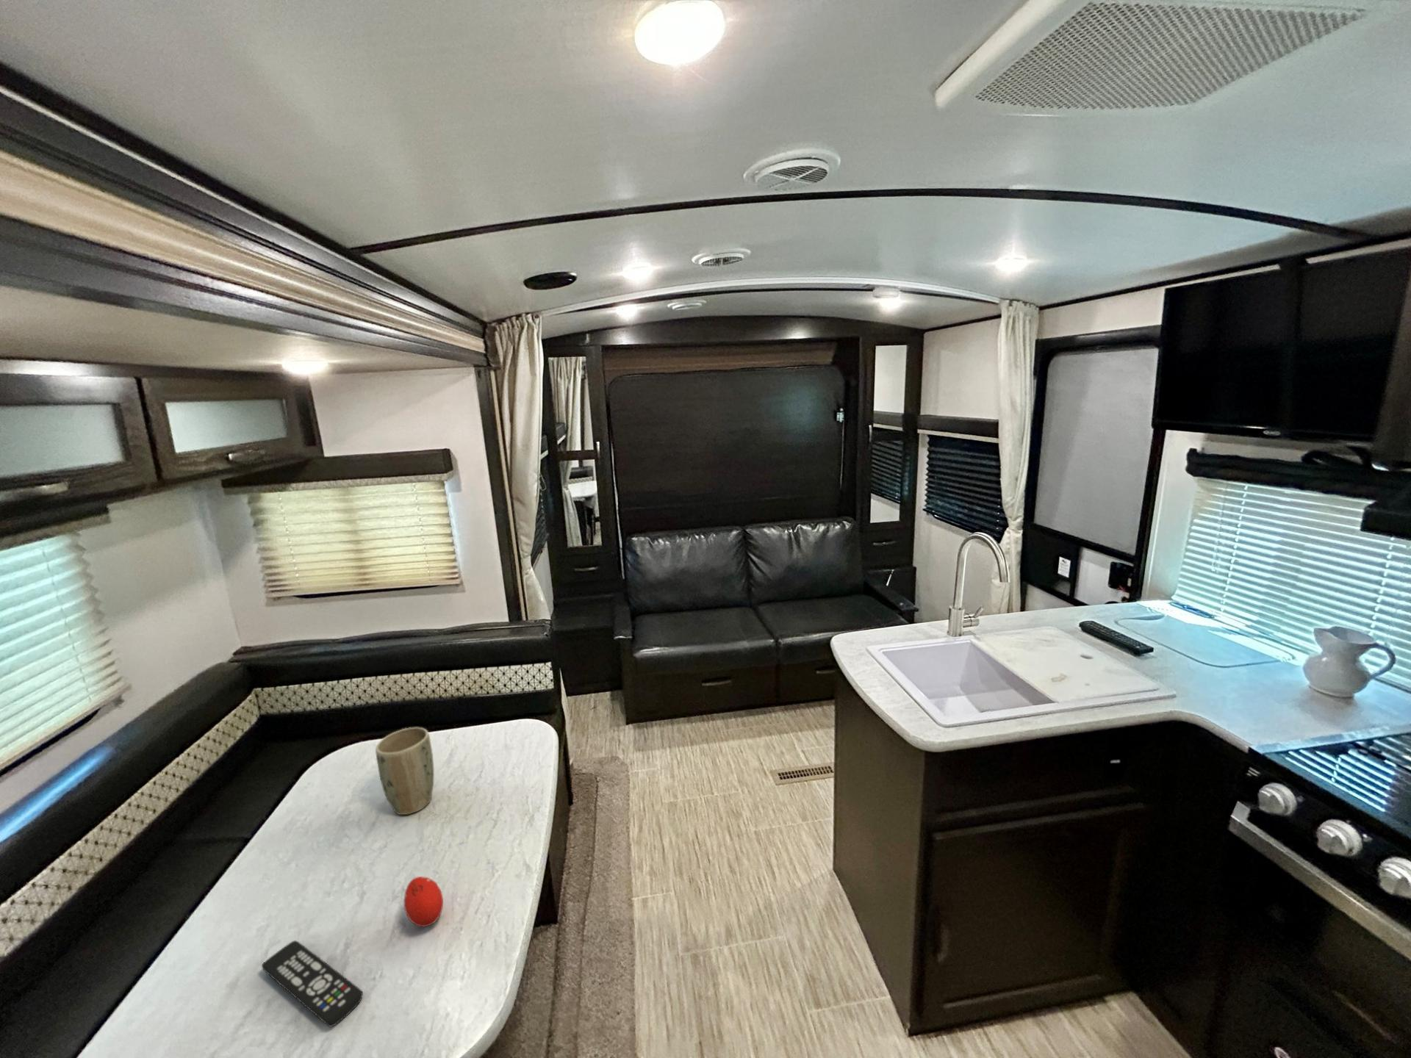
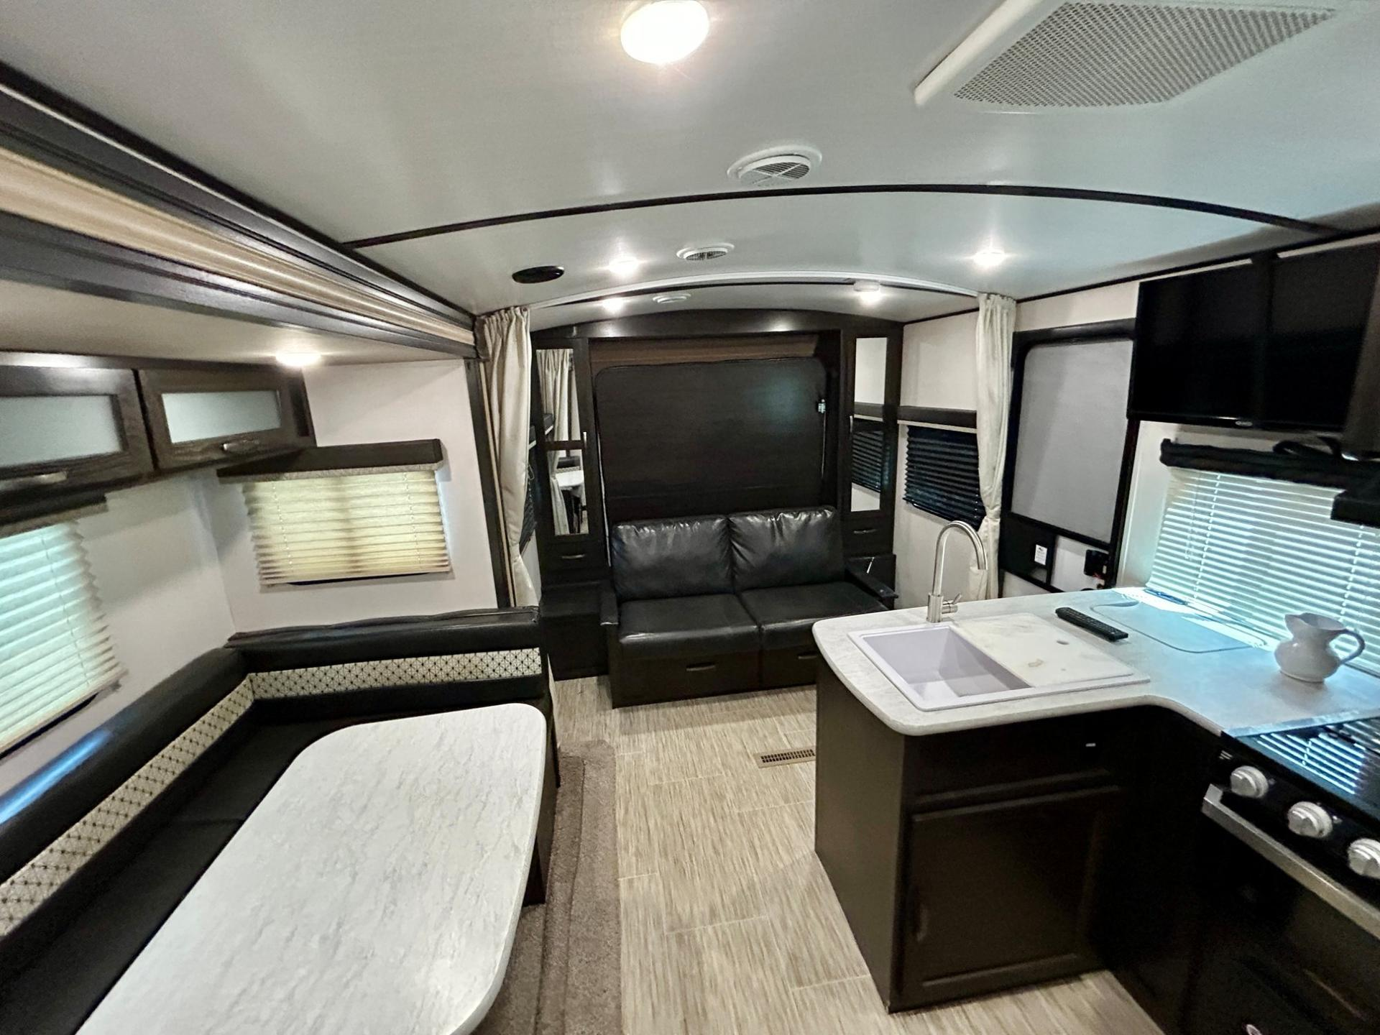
- remote control [261,940,363,1028]
- fruit [403,876,444,927]
- plant pot [374,727,436,816]
